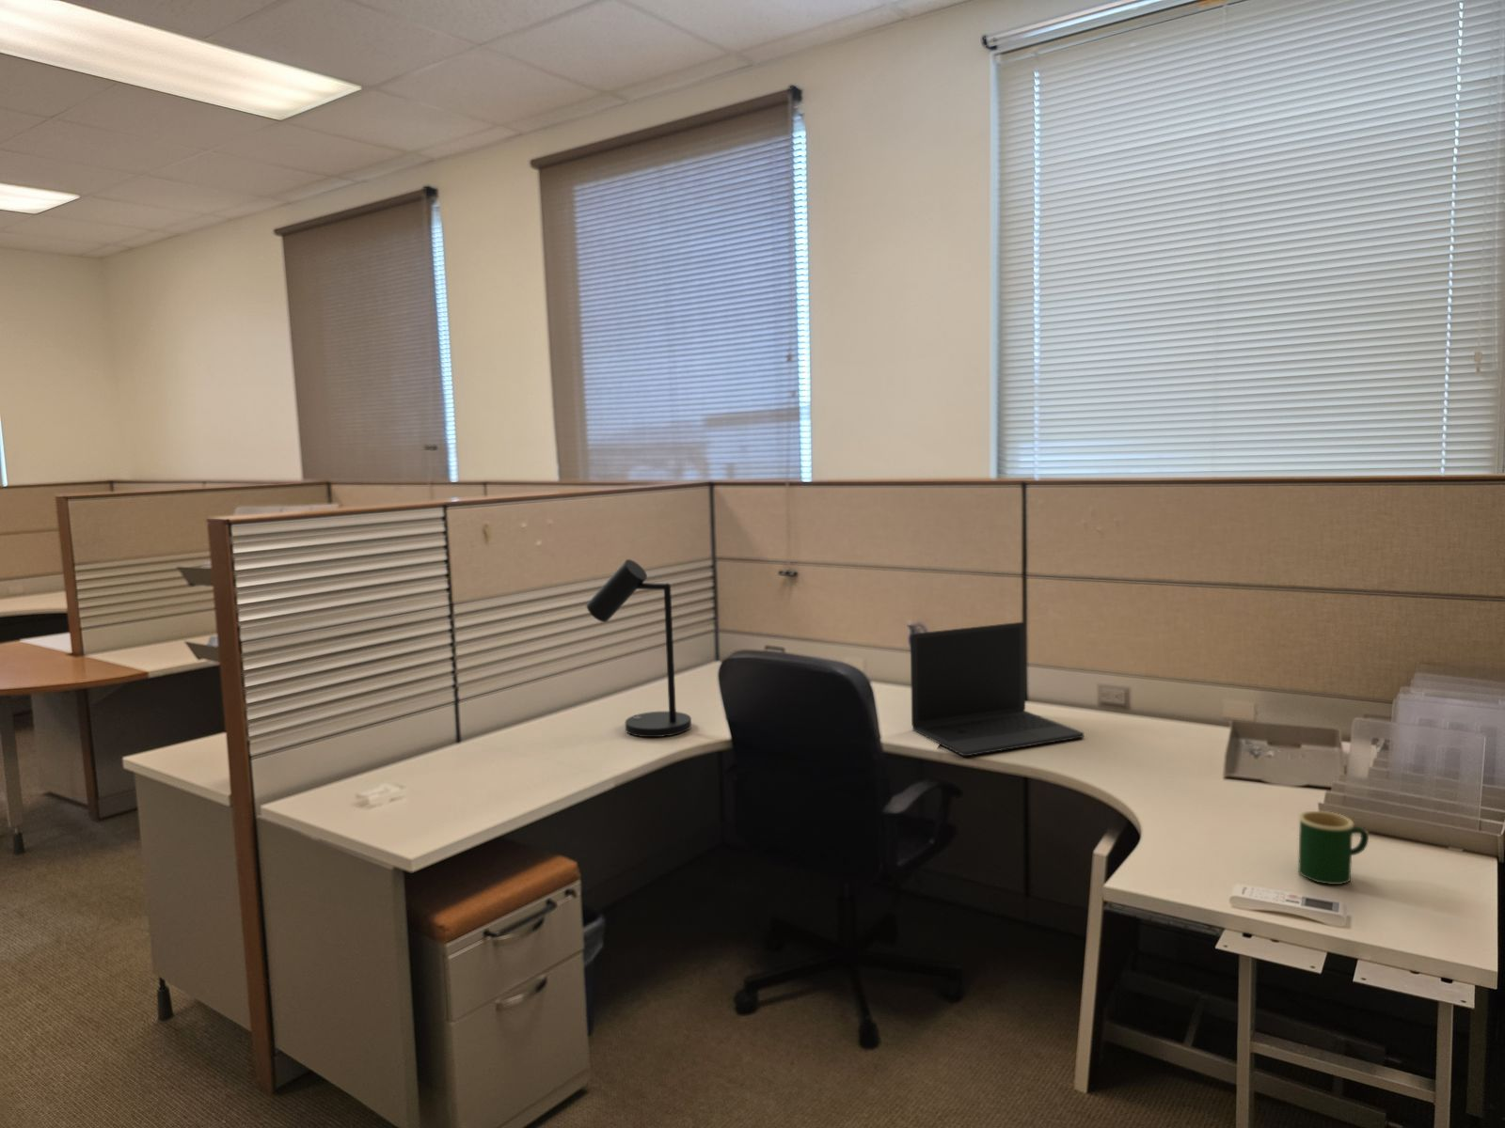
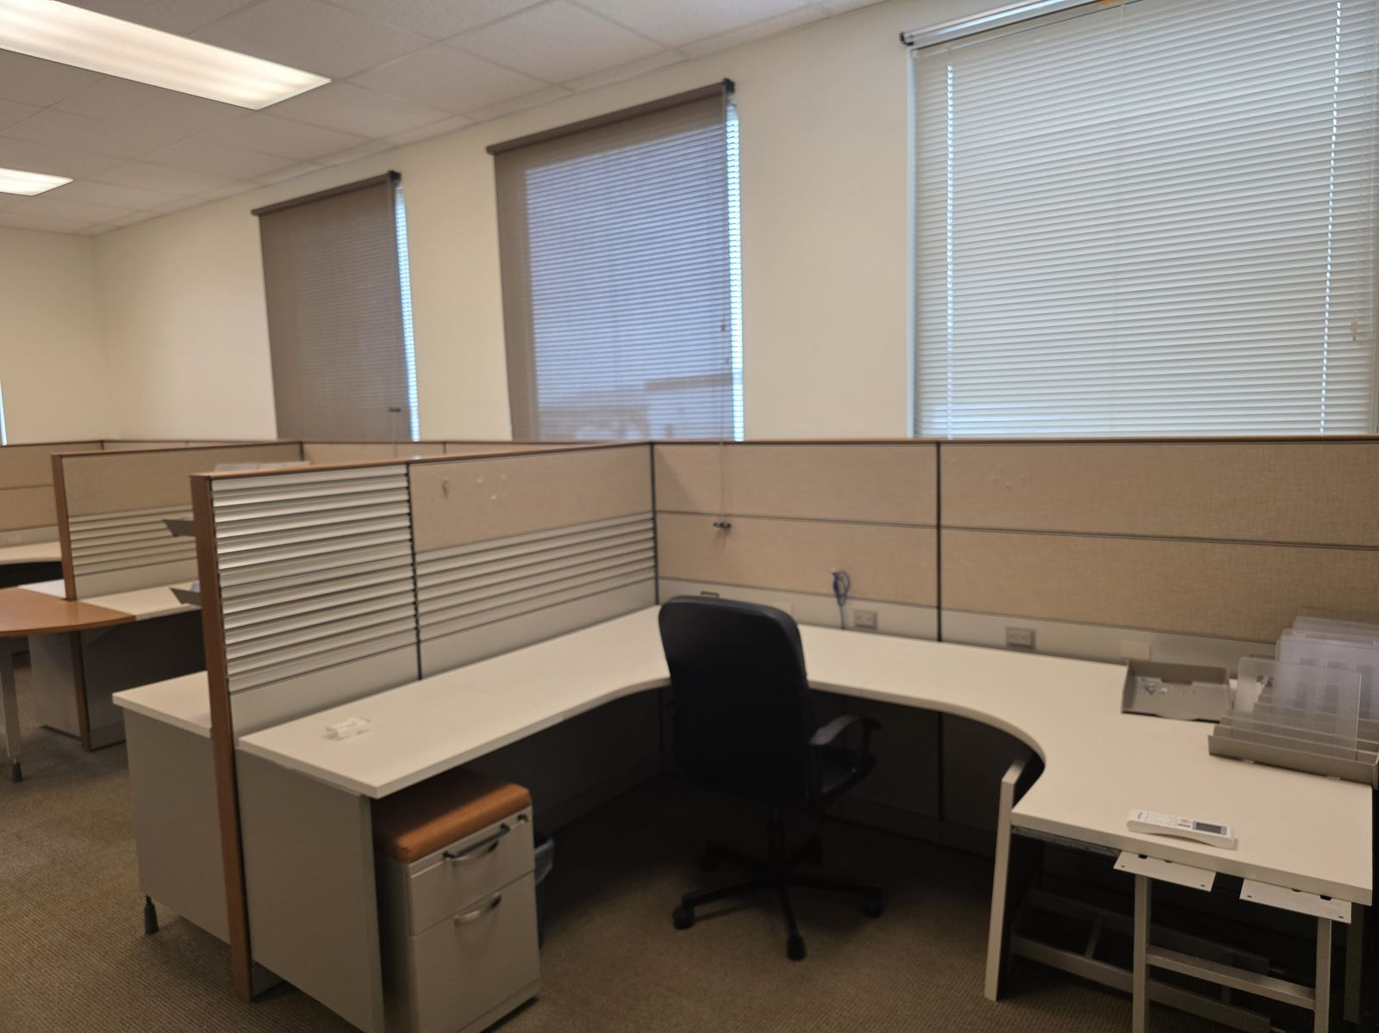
- desk lamp [585,558,692,738]
- laptop [910,621,1085,757]
- mug [1298,810,1370,885]
